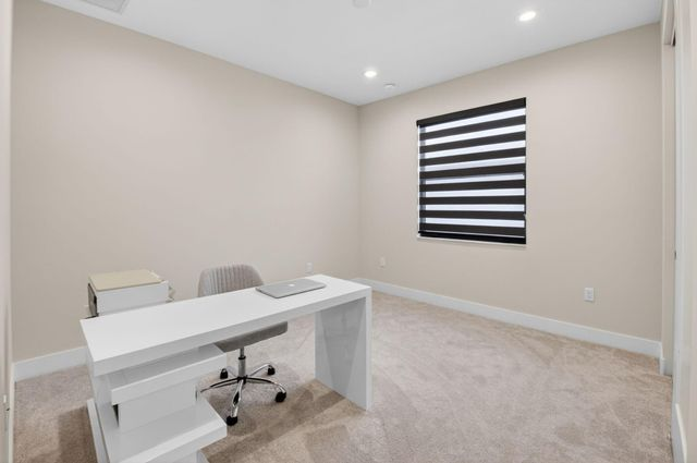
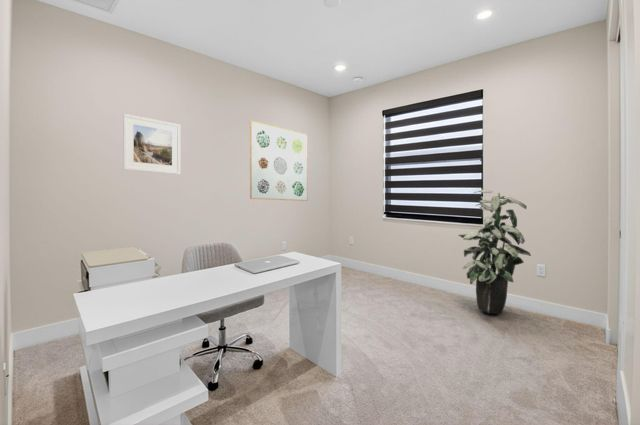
+ indoor plant [457,189,532,315]
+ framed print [122,113,181,175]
+ wall art [249,120,309,202]
